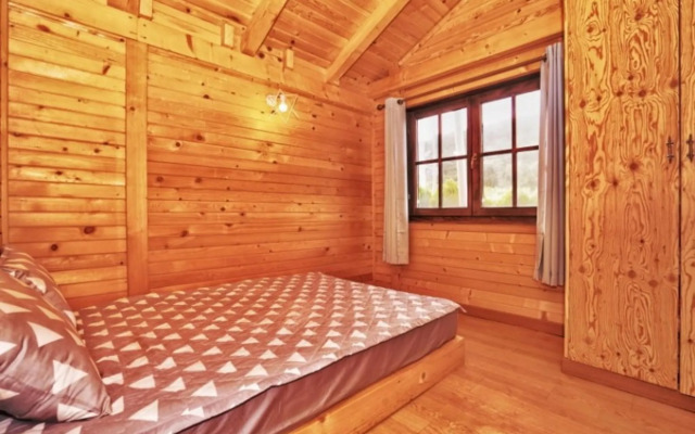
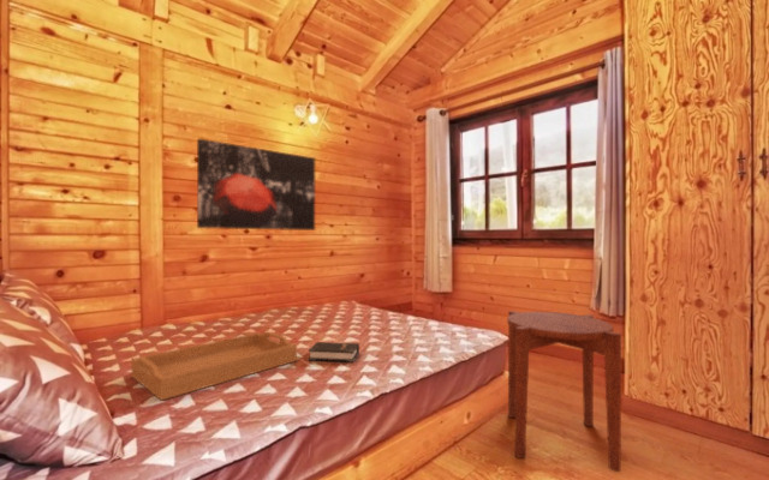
+ side table [506,310,622,473]
+ serving tray [130,330,298,402]
+ hardback book [308,341,360,364]
+ wall art [196,137,316,232]
